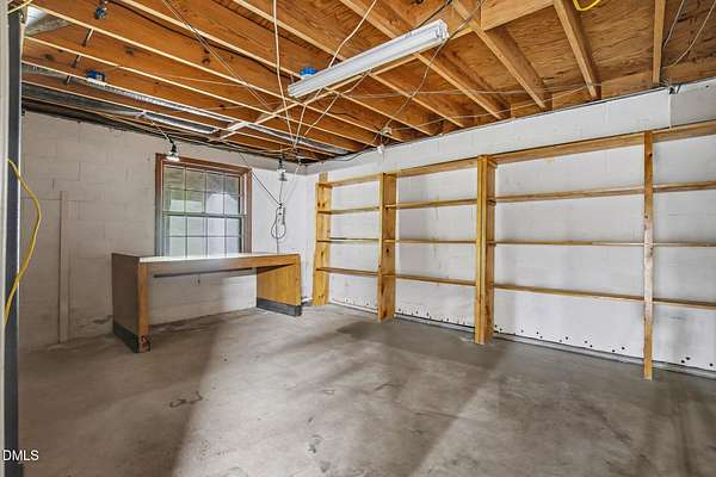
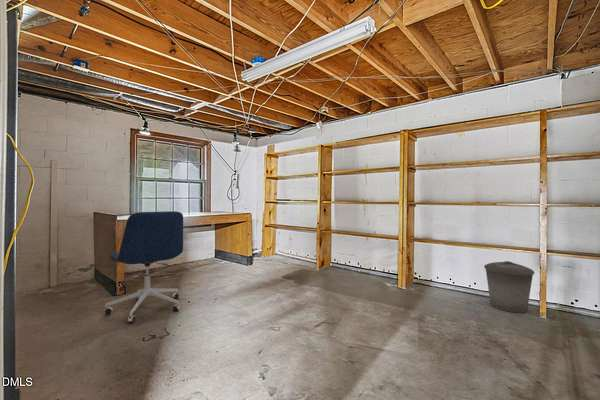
+ office chair [103,210,184,324]
+ trash can [483,260,535,314]
